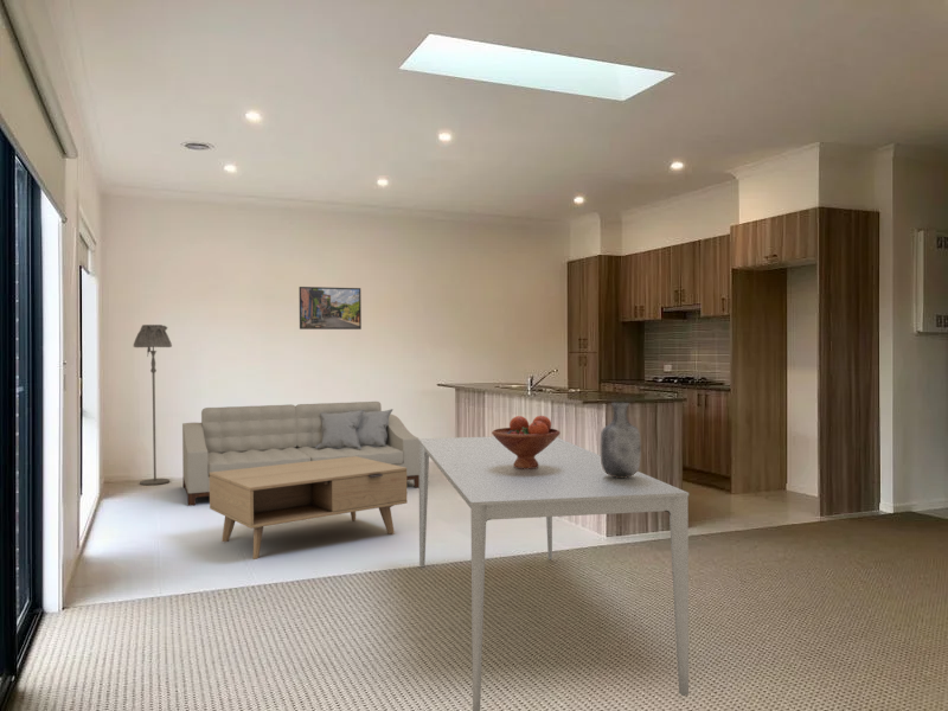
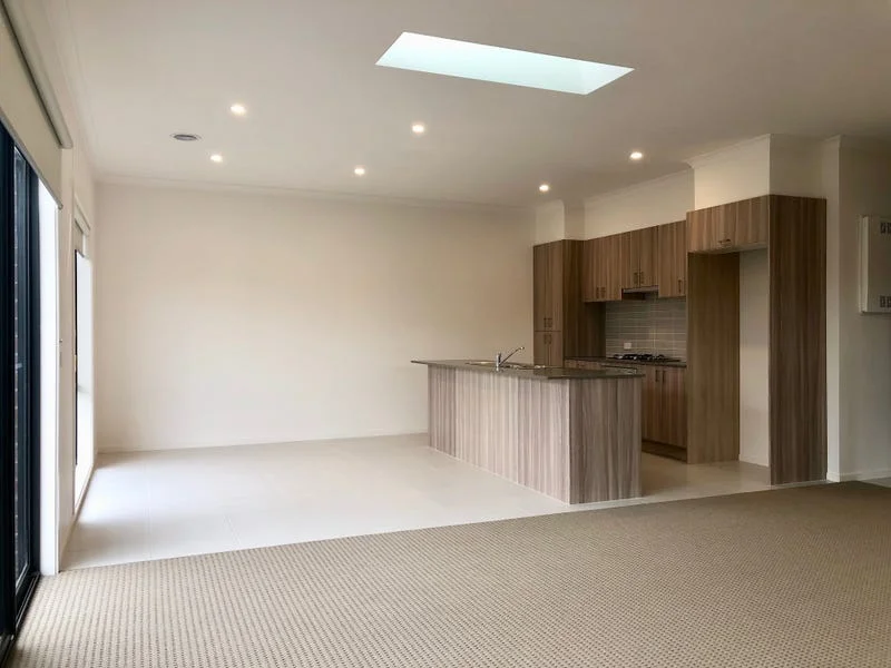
- dining table [418,435,690,711]
- sofa [181,401,419,507]
- floor lamp [133,324,173,486]
- fruit bowl [491,415,562,469]
- vase [600,402,642,478]
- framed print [297,286,363,331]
- coffee table [209,456,409,561]
